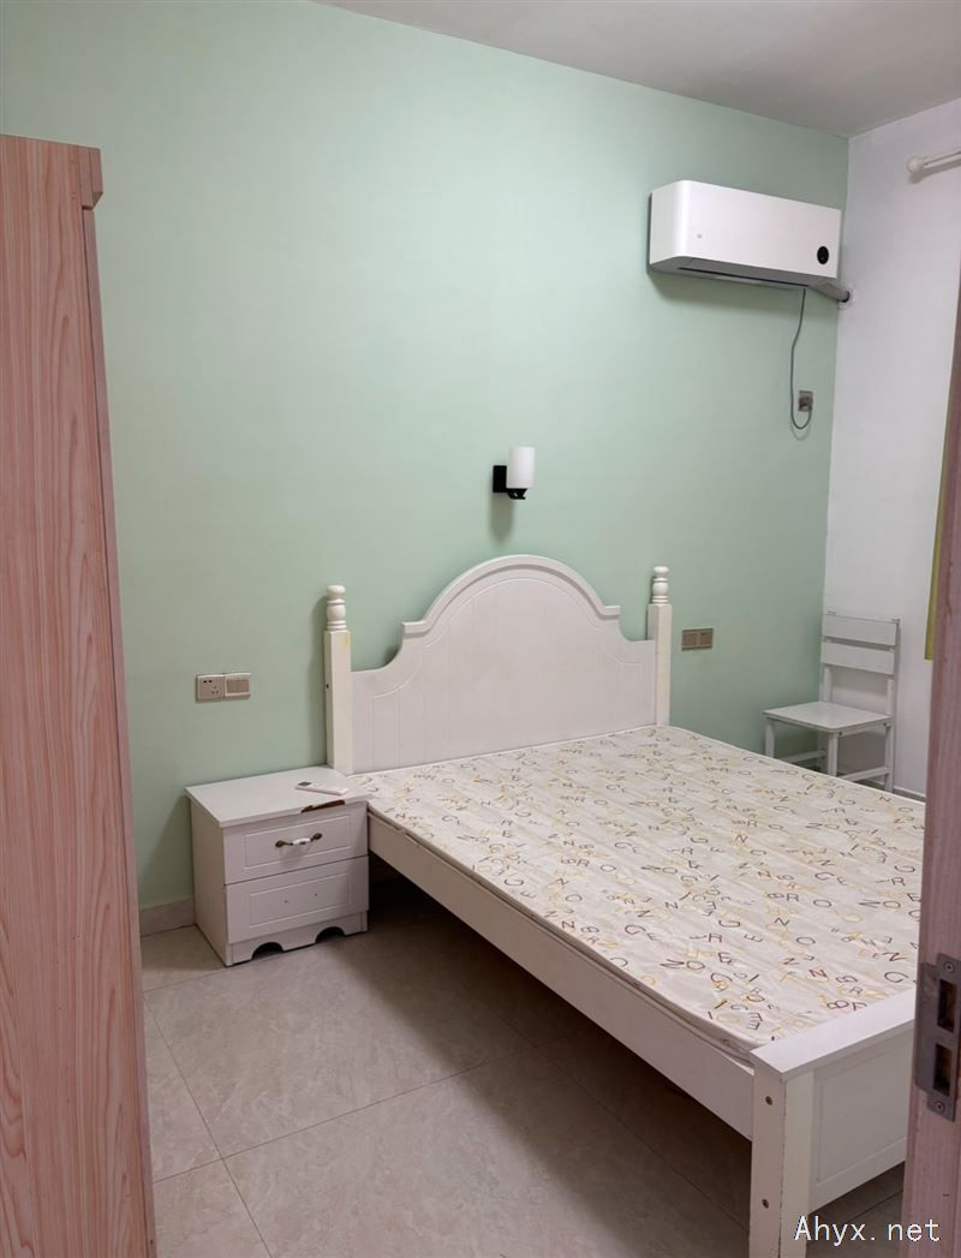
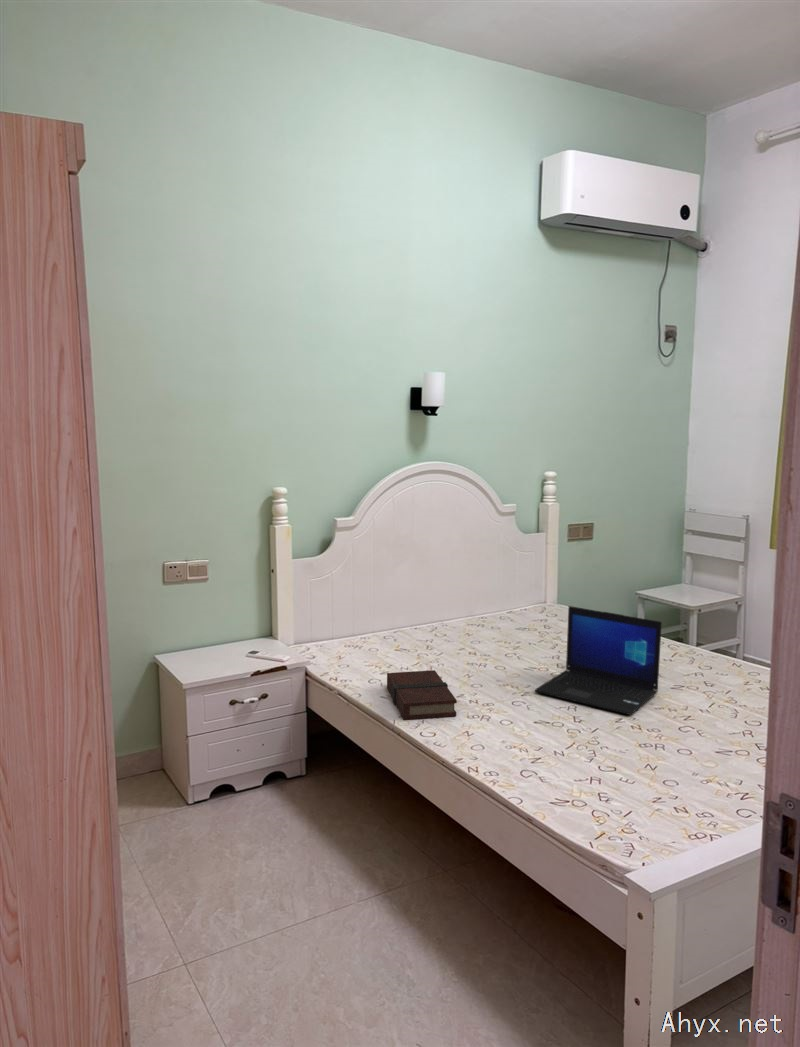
+ laptop [534,605,663,716]
+ book [386,669,458,721]
